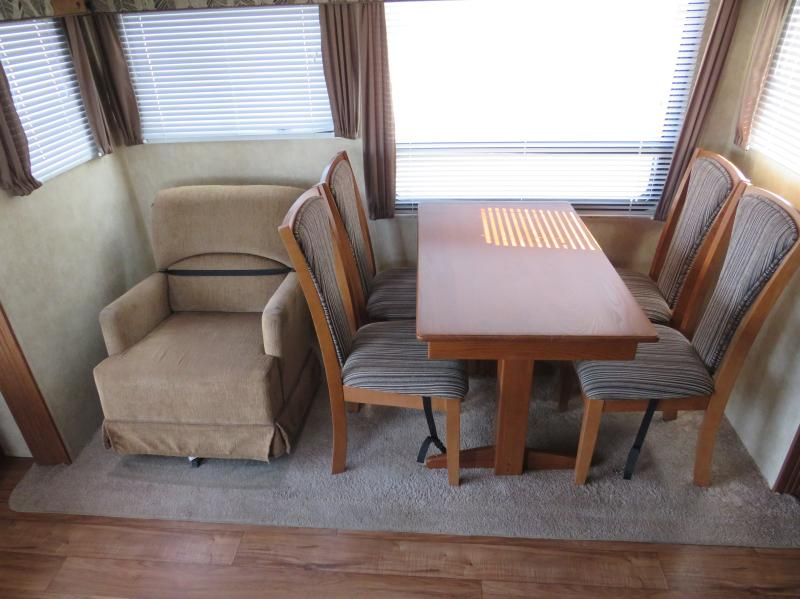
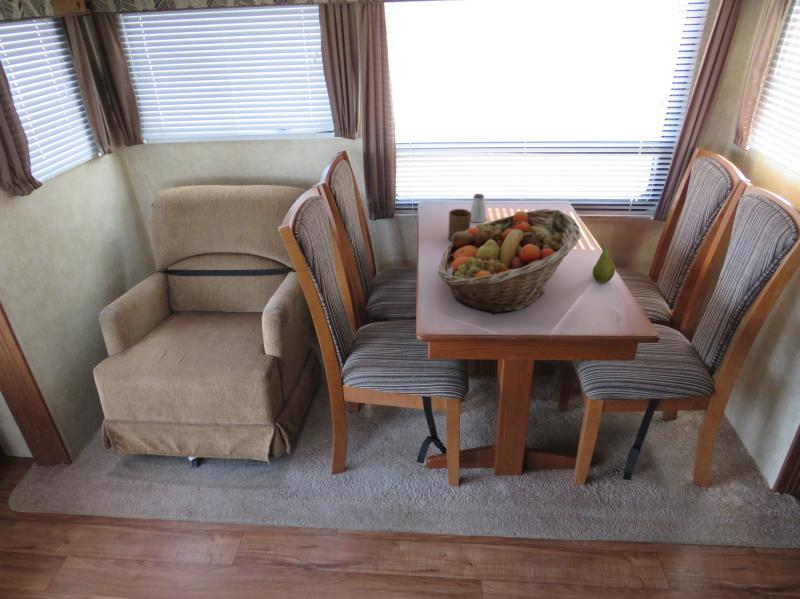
+ saltshaker [469,193,487,223]
+ fruit basket [437,208,582,315]
+ fruit [591,243,616,284]
+ cup [447,208,472,242]
